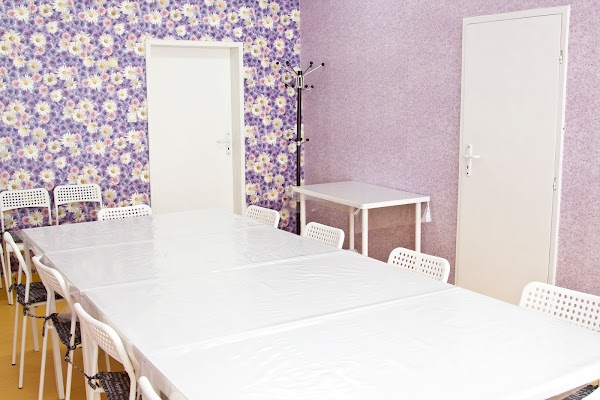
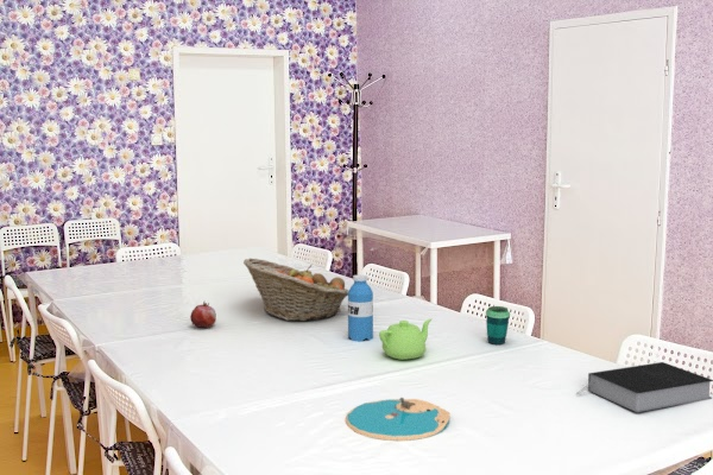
+ fruit [189,300,217,329]
+ cup [485,305,511,346]
+ teapot [378,318,433,361]
+ fruit basket [242,256,349,322]
+ plate [345,397,450,442]
+ water bottle [347,274,374,342]
+ book [576,361,713,413]
